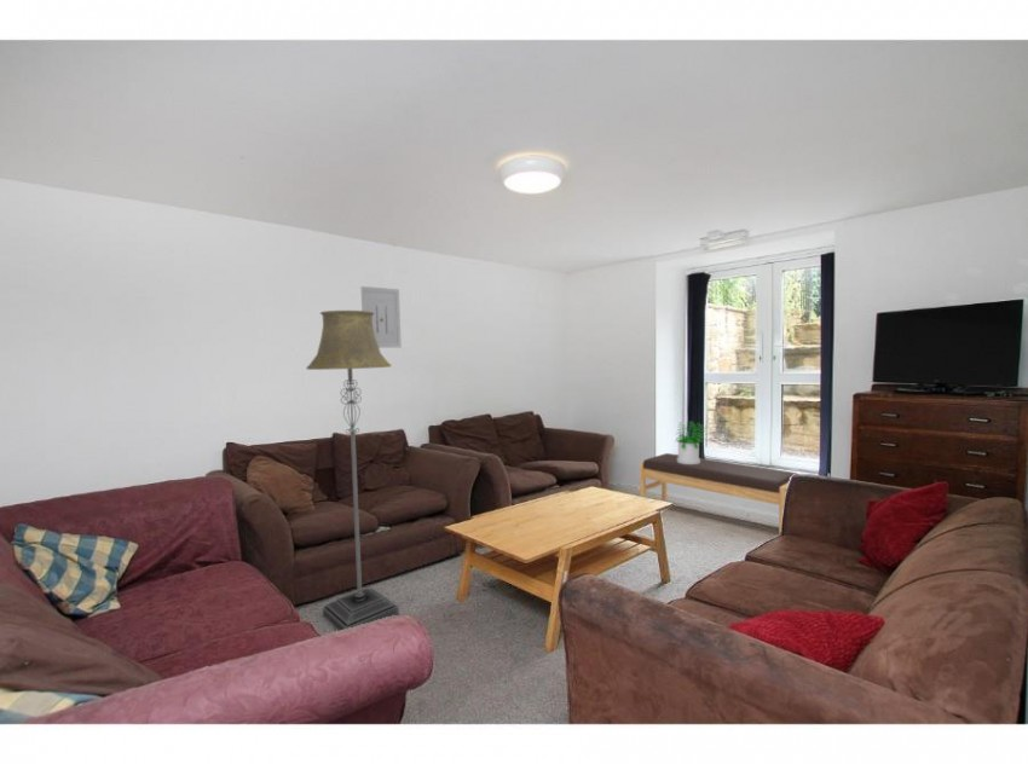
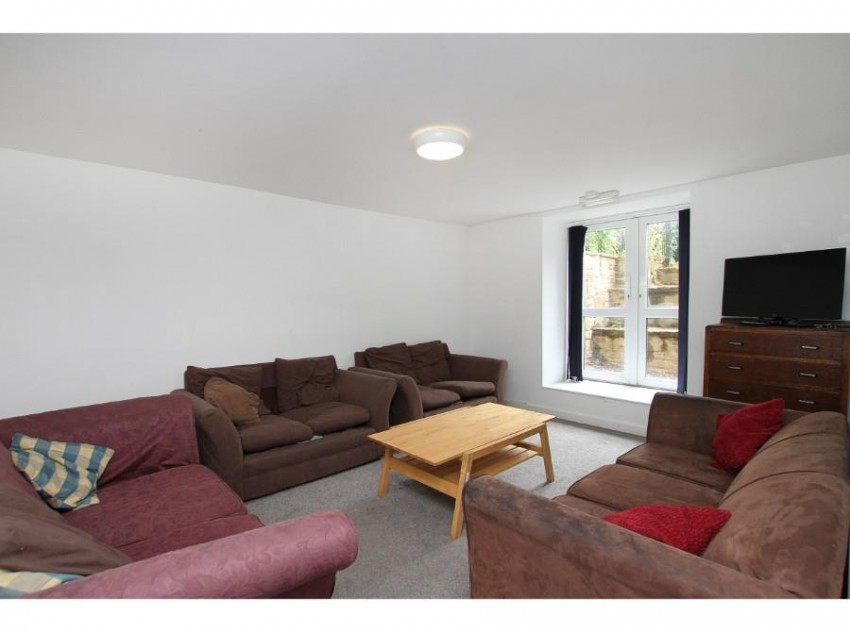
- bench [639,452,798,536]
- wall art [360,285,403,349]
- floor lamp [306,309,400,631]
- potted plant [675,421,709,464]
